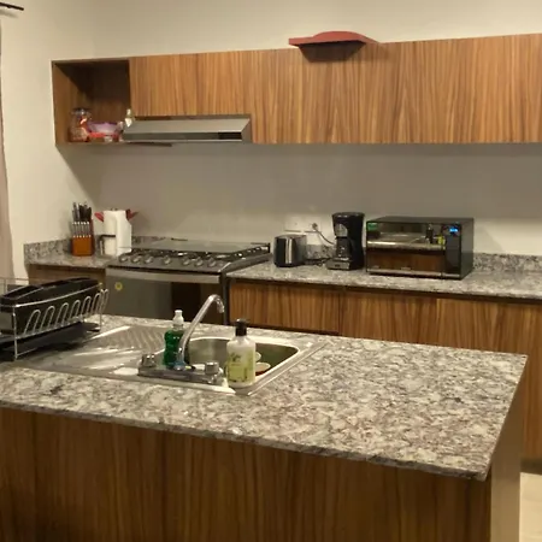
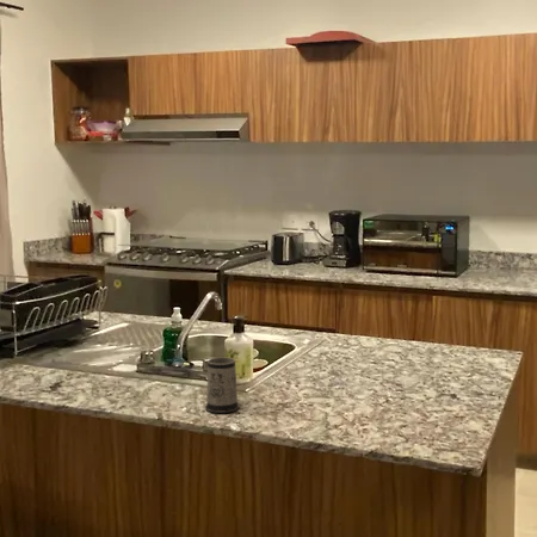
+ mug [204,356,240,414]
